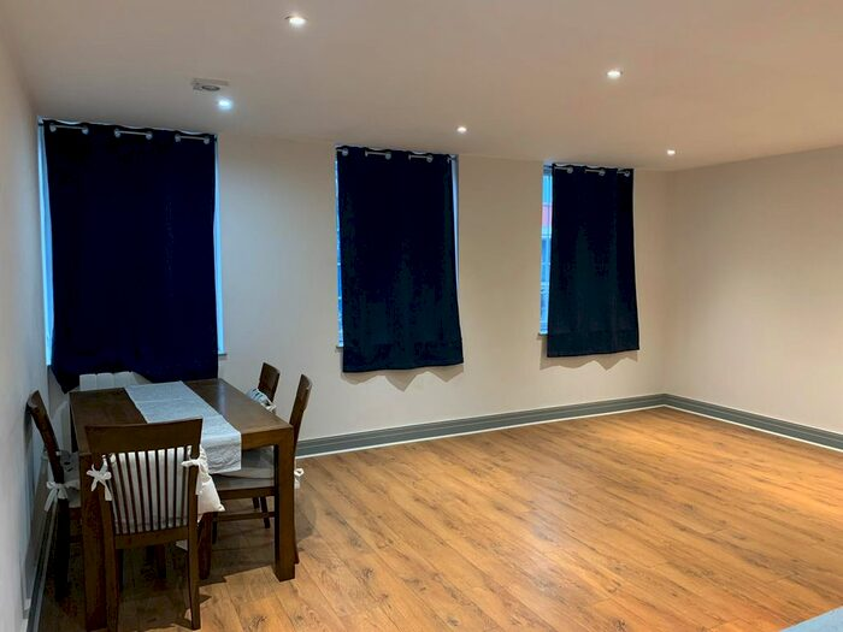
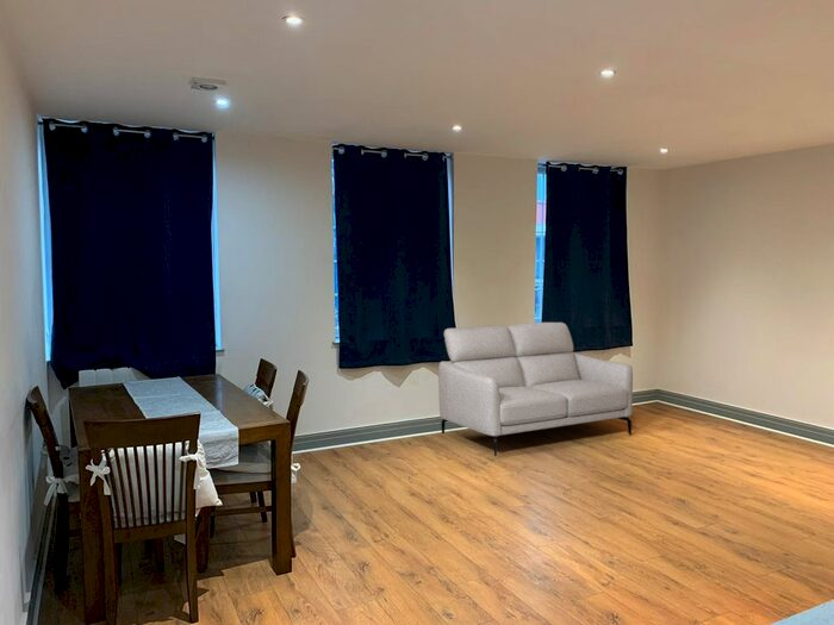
+ sofa [437,321,634,458]
